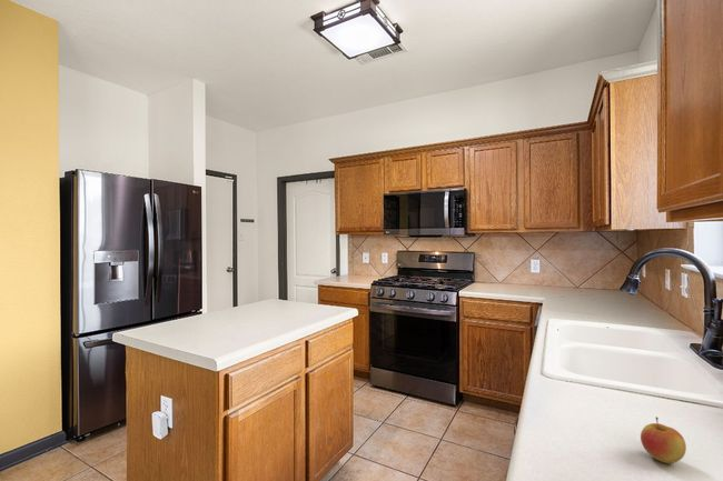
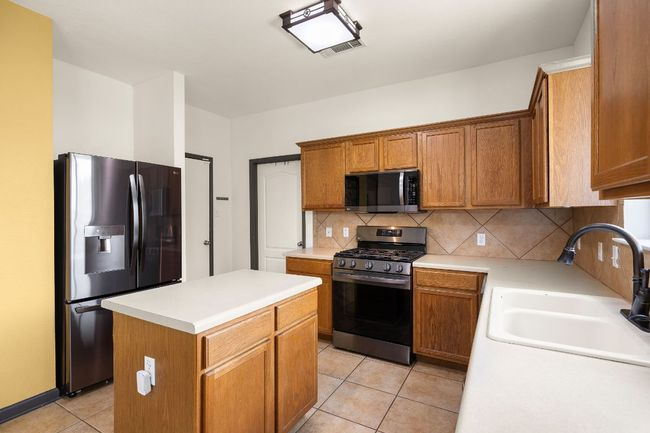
- apple [640,415,687,464]
